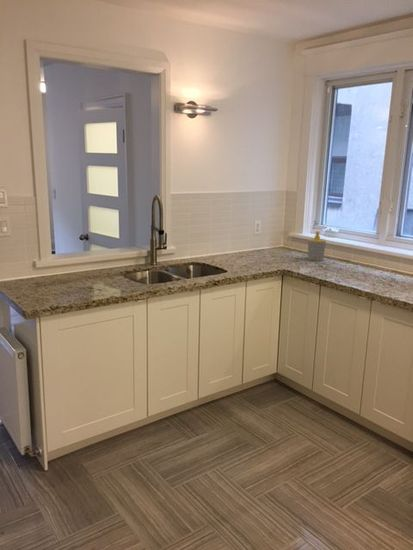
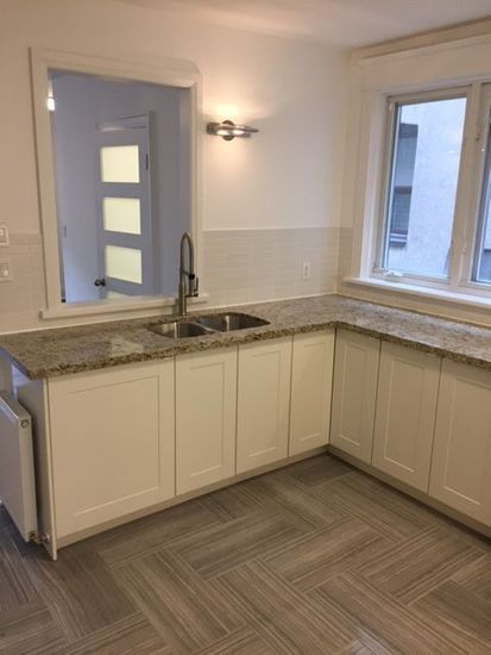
- soap bottle [307,230,327,262]
